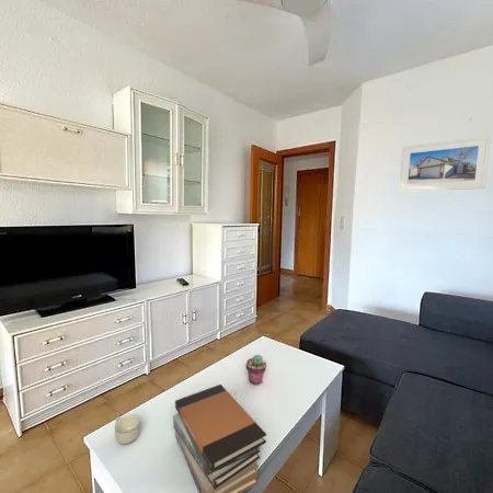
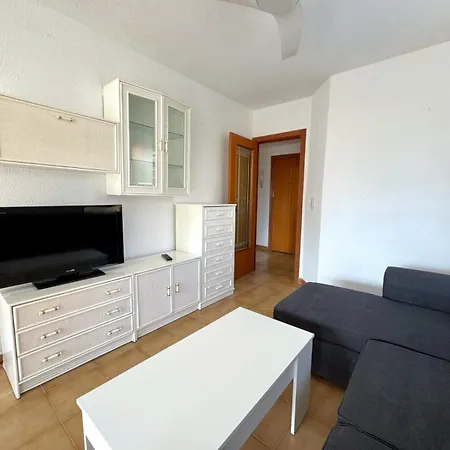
- cup [114,414,141,445]
- book stack [172,383,267,493]
- potted succulent [245,354,267,386]
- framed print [398,135,492,193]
